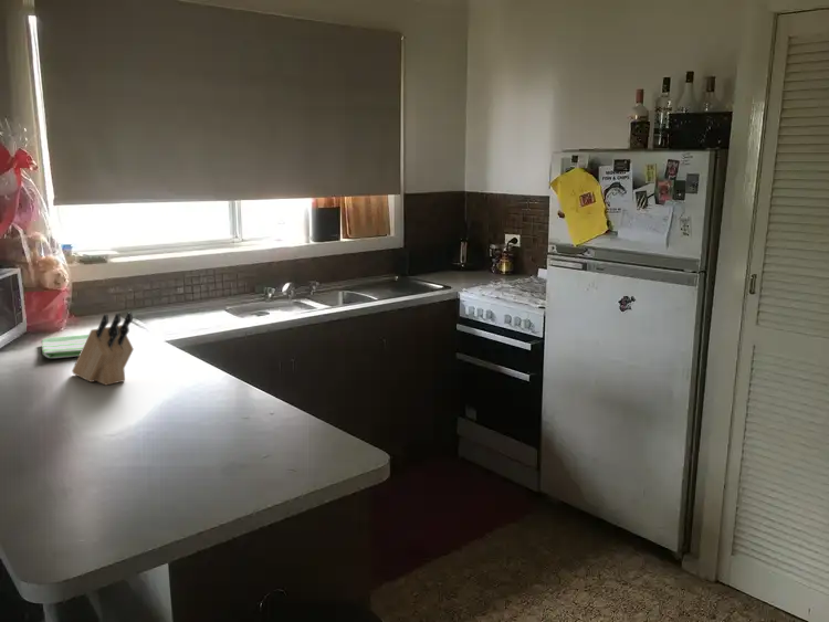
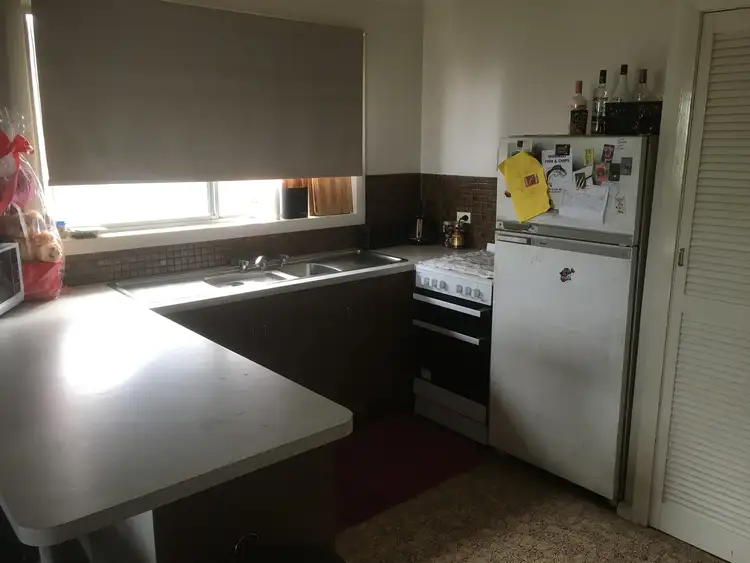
- knife block [71,312,135,387]
- dish towel [41,334,90,359]
